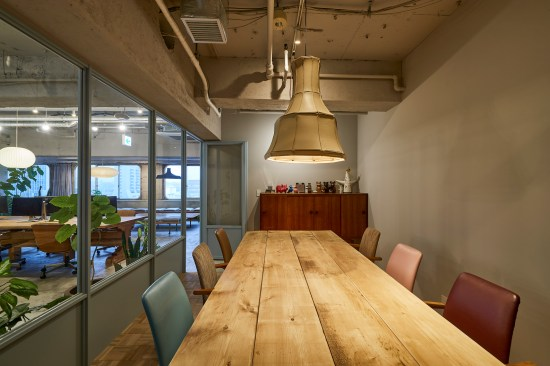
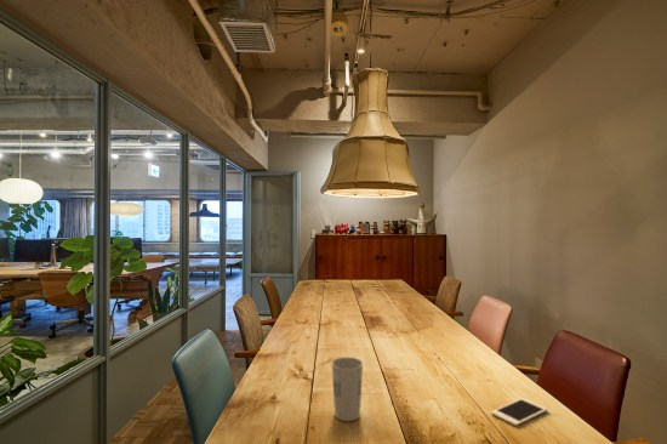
+ cup [330,355,364,422]
+ cell phone [490,397,548,427]
